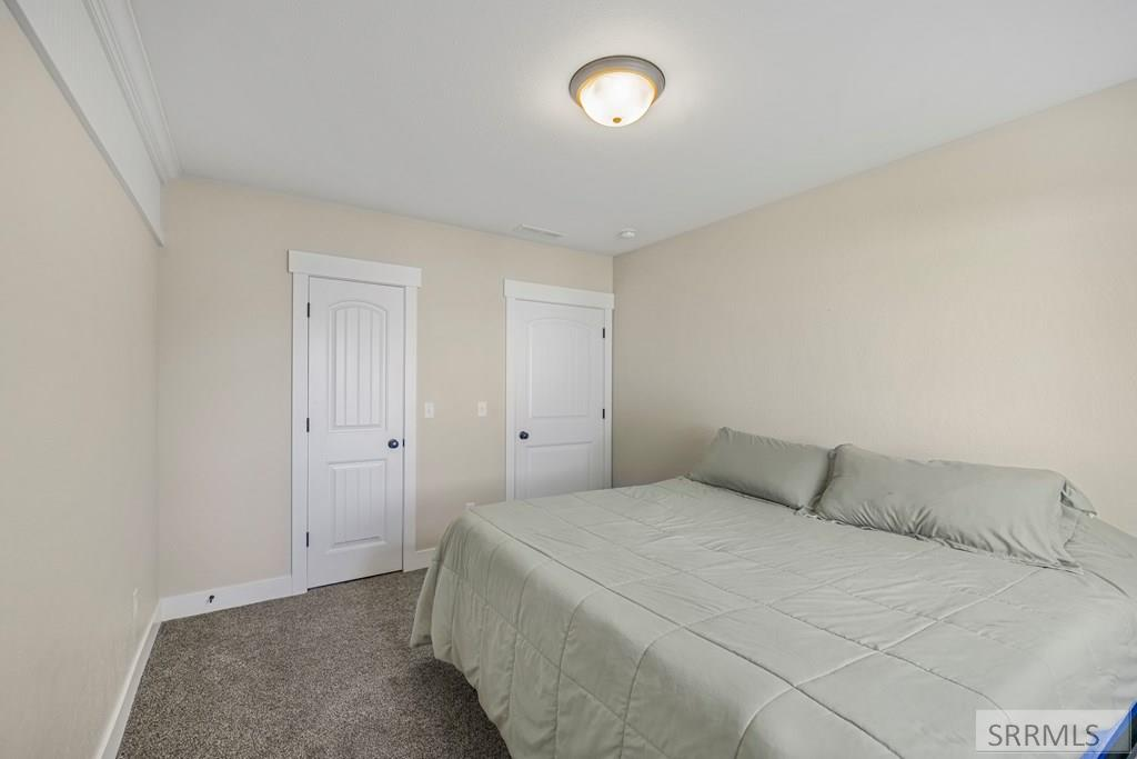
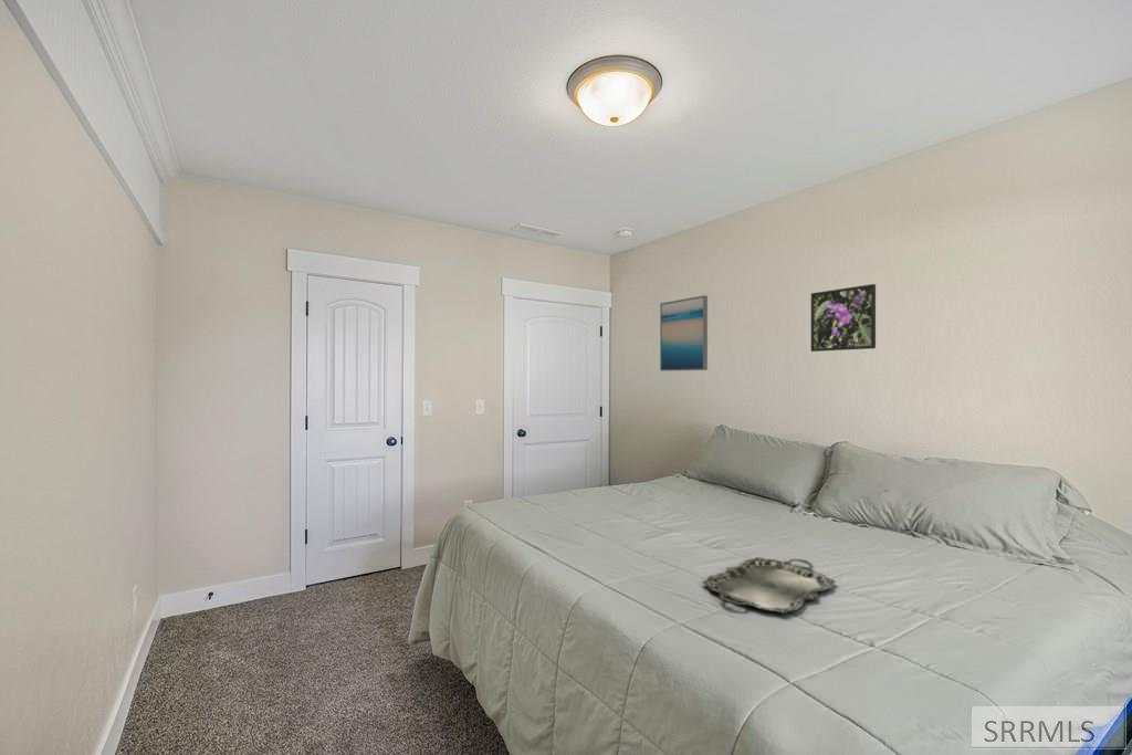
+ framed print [810,283,877,353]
+ wall art [659,294,709,373]
+ serving tray [701,556,837,615]
